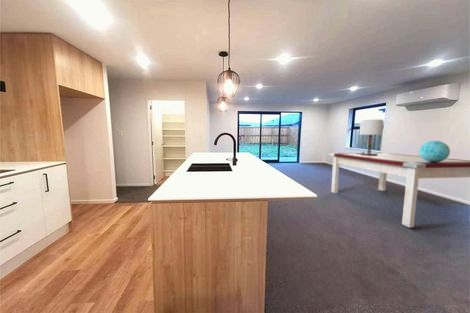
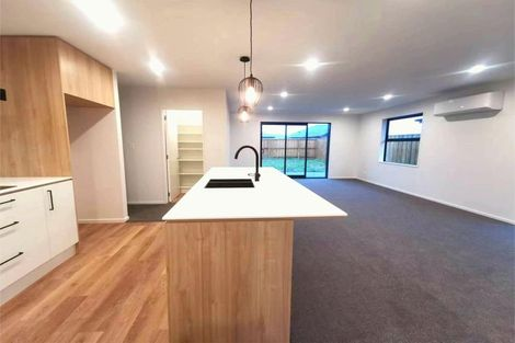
- lamp [356,119,384,156]
- decorative globe [418,140,451,162]
- dining table [328,152,470,228]
